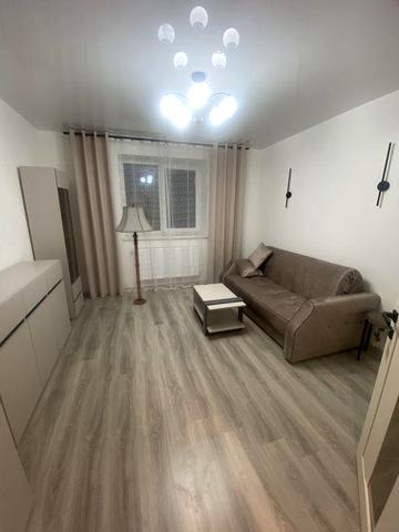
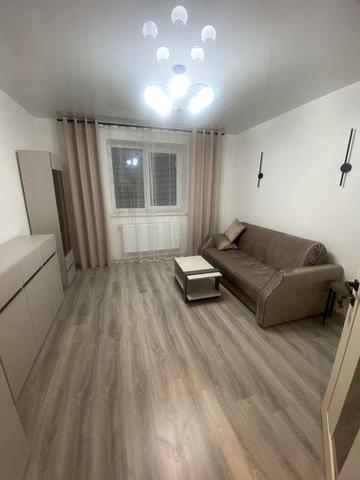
- floor lamp [114,203,155,306]
